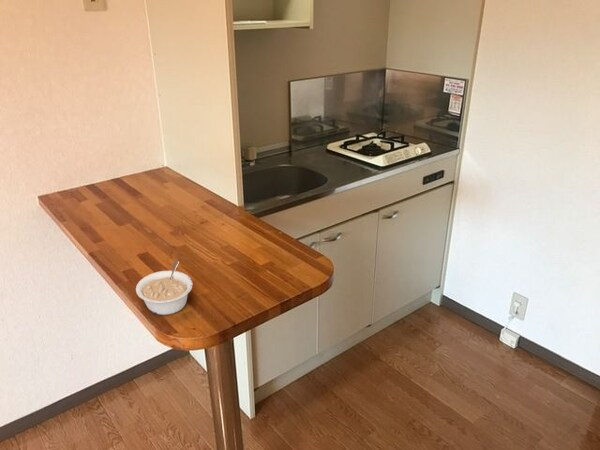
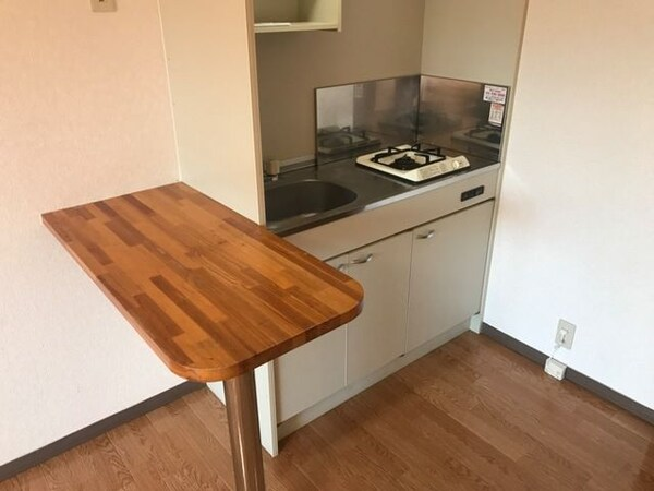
- legume [135,260,194,316]
